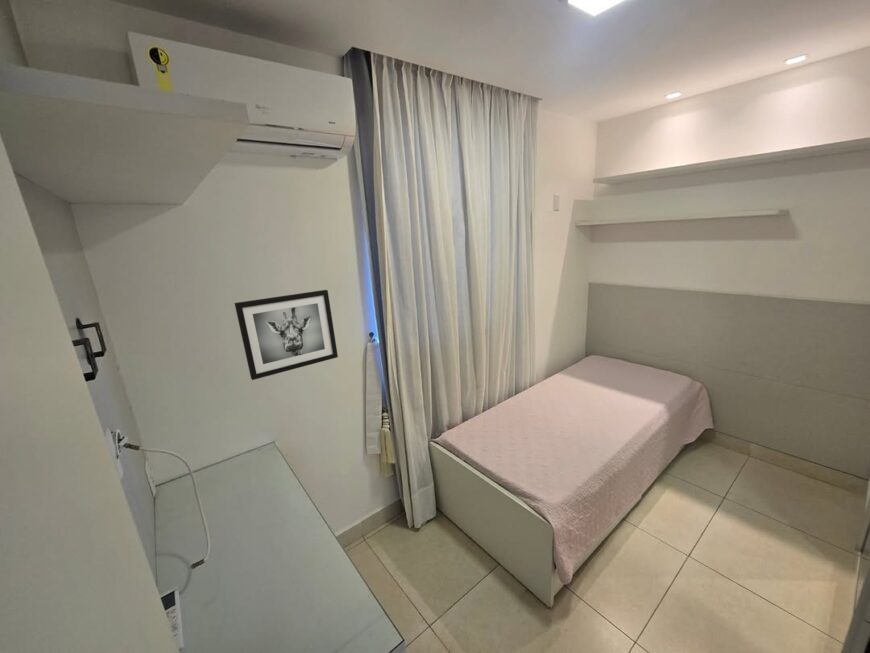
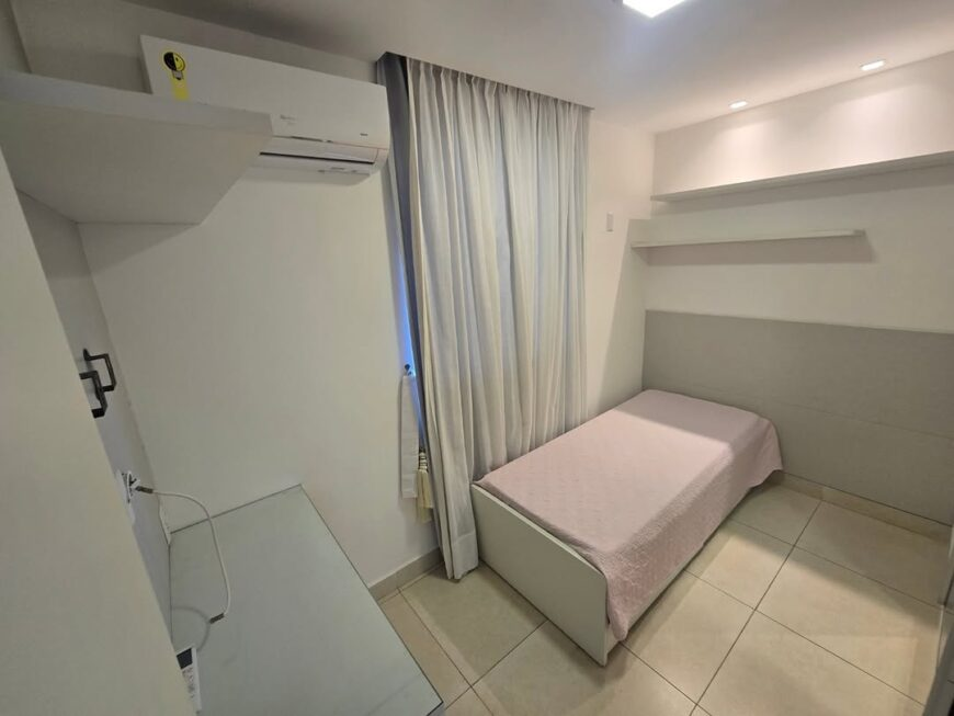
- wall art [234,289,339,381]
